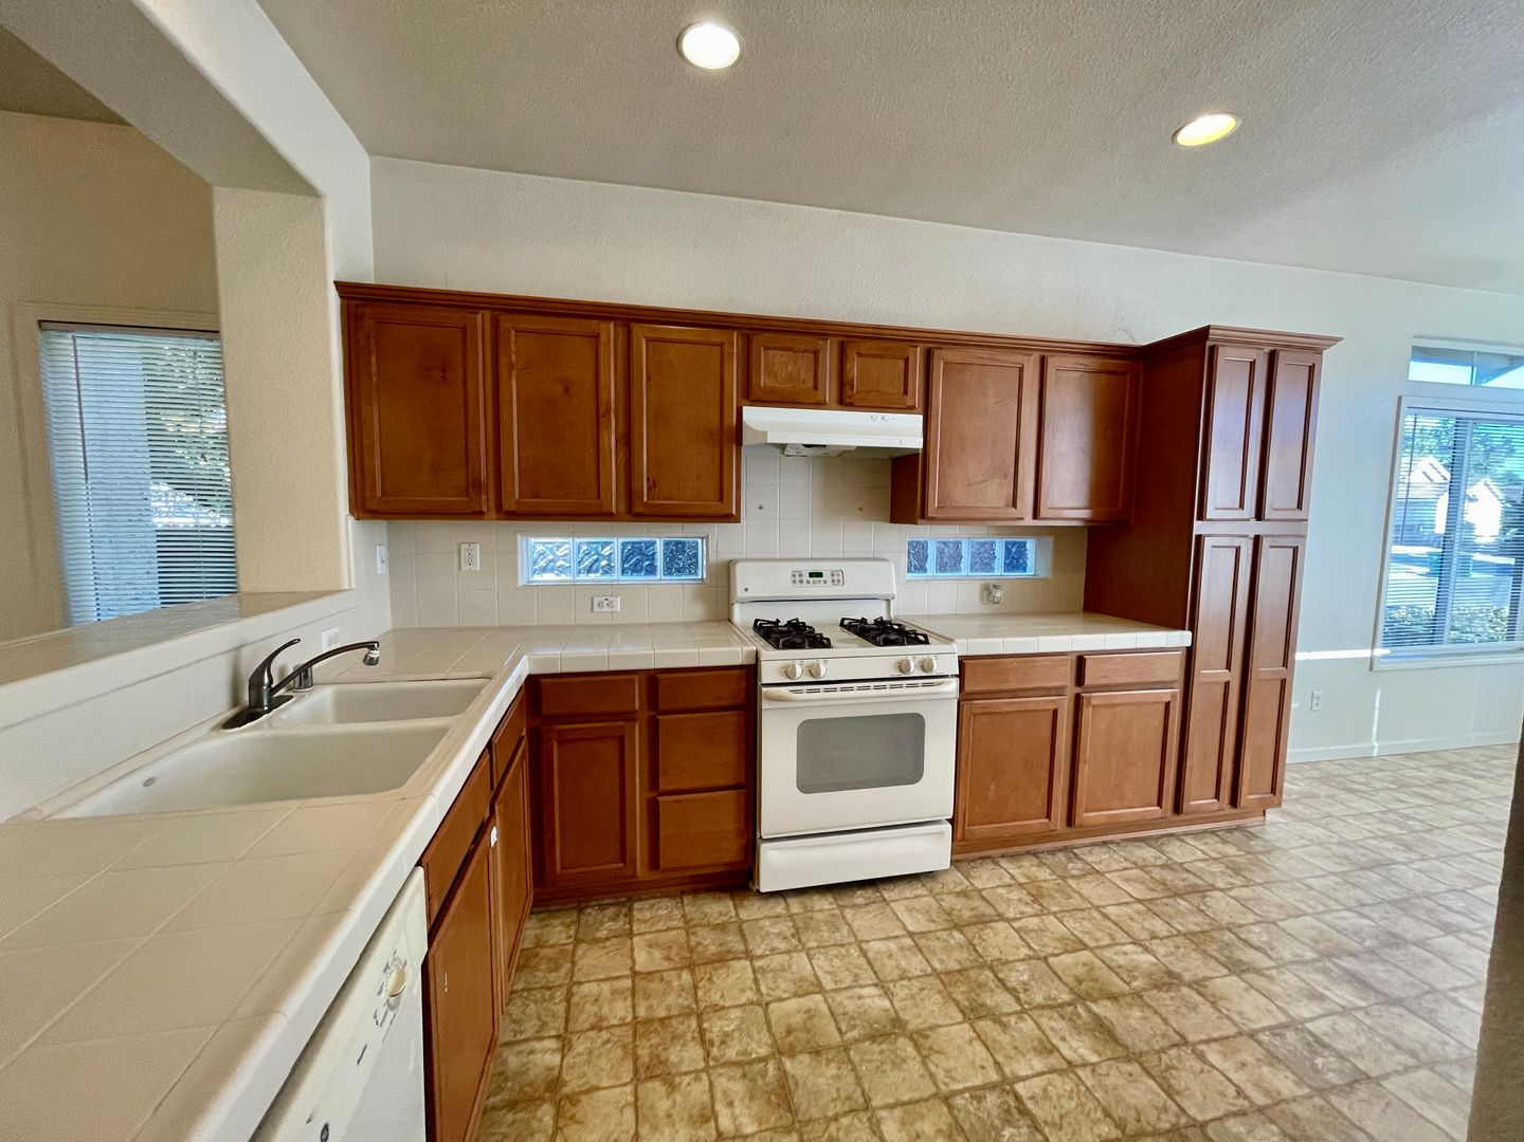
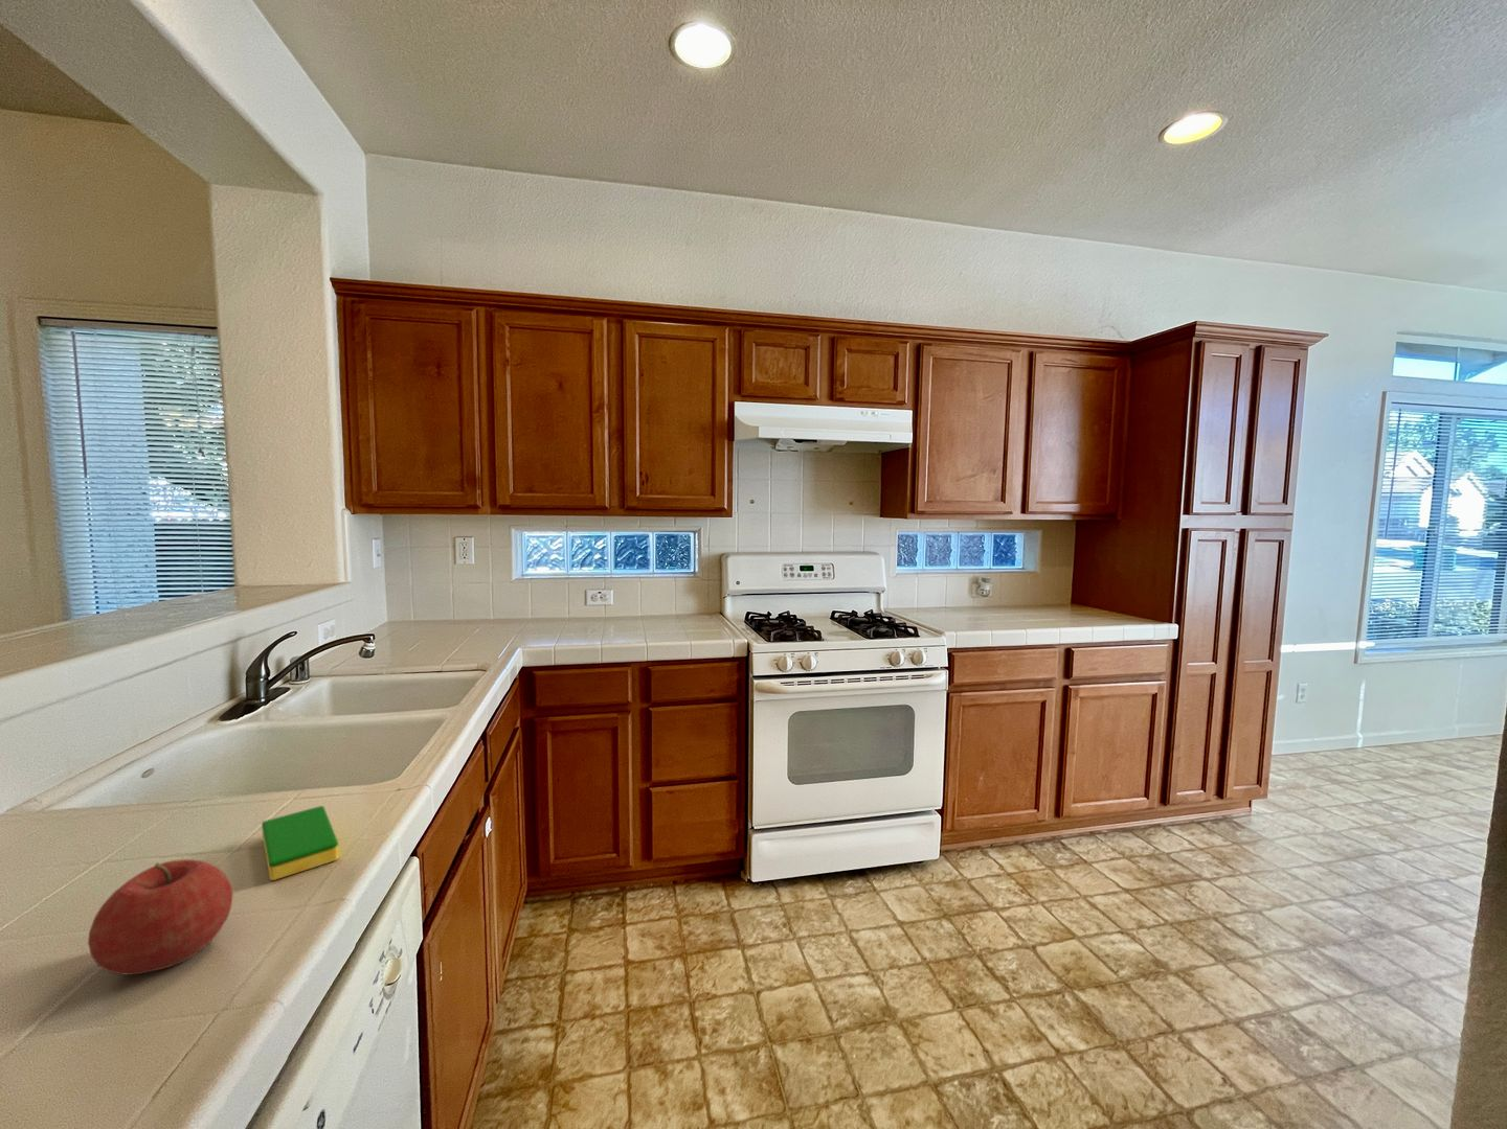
+ fruit [87,859,235,975]
+ dish sponge [261,805,341,881]
